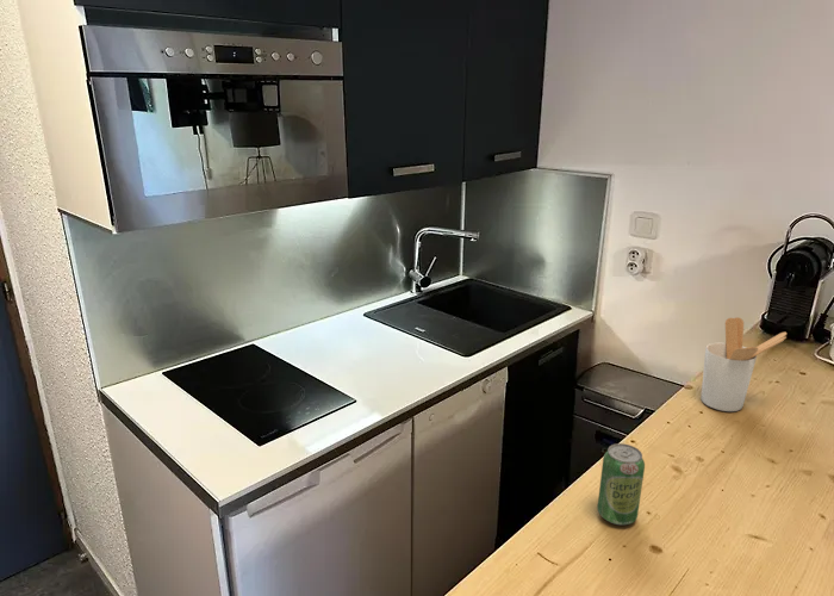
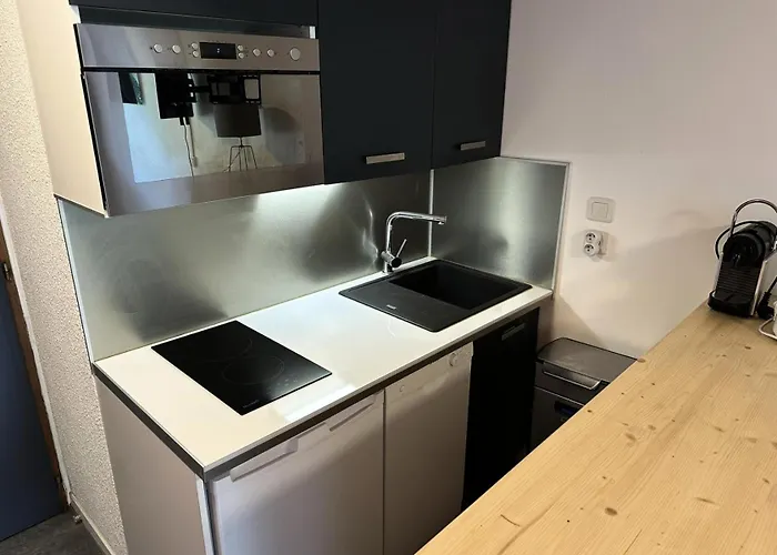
- beverage can [596,442,646,526]
- utensil holder [699,316,788,412]
